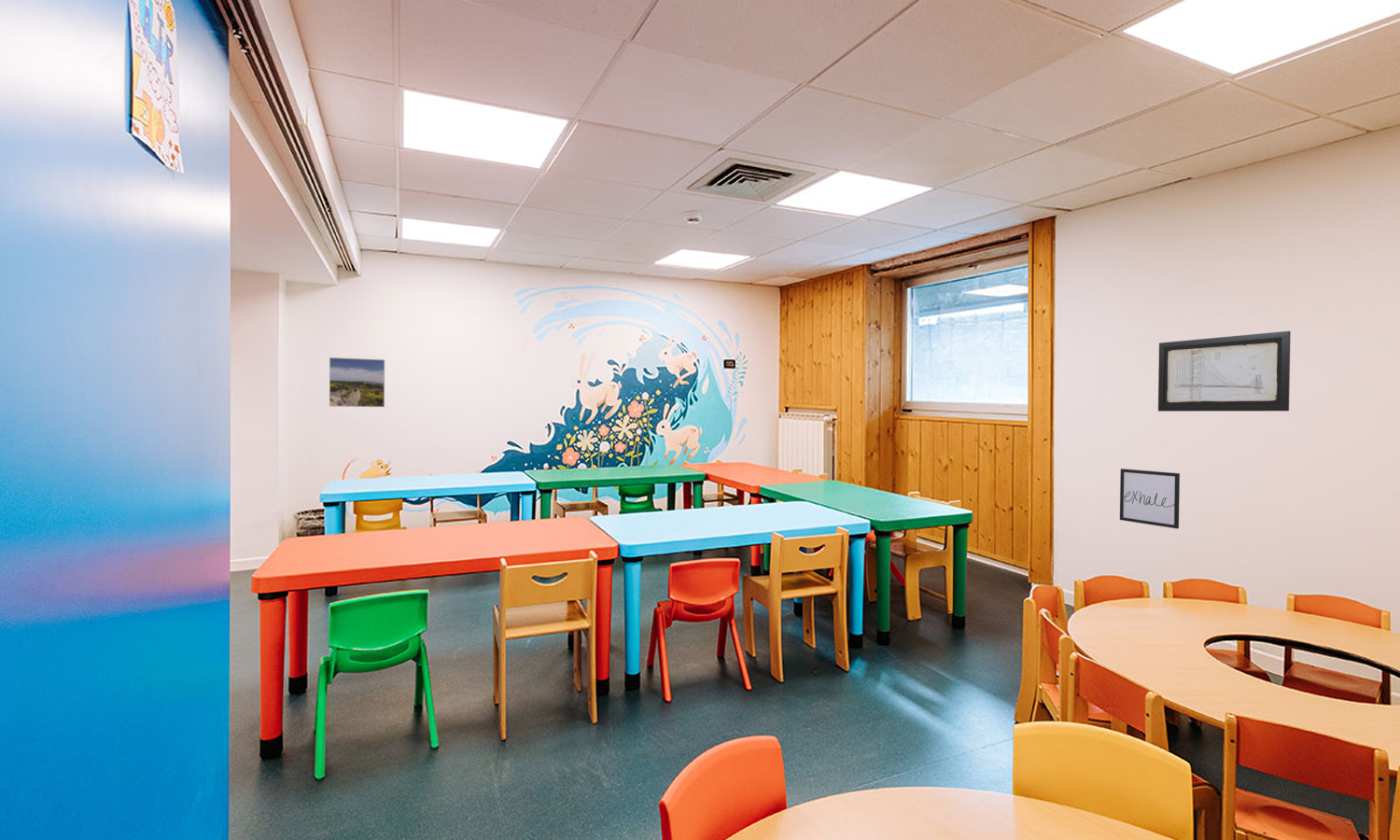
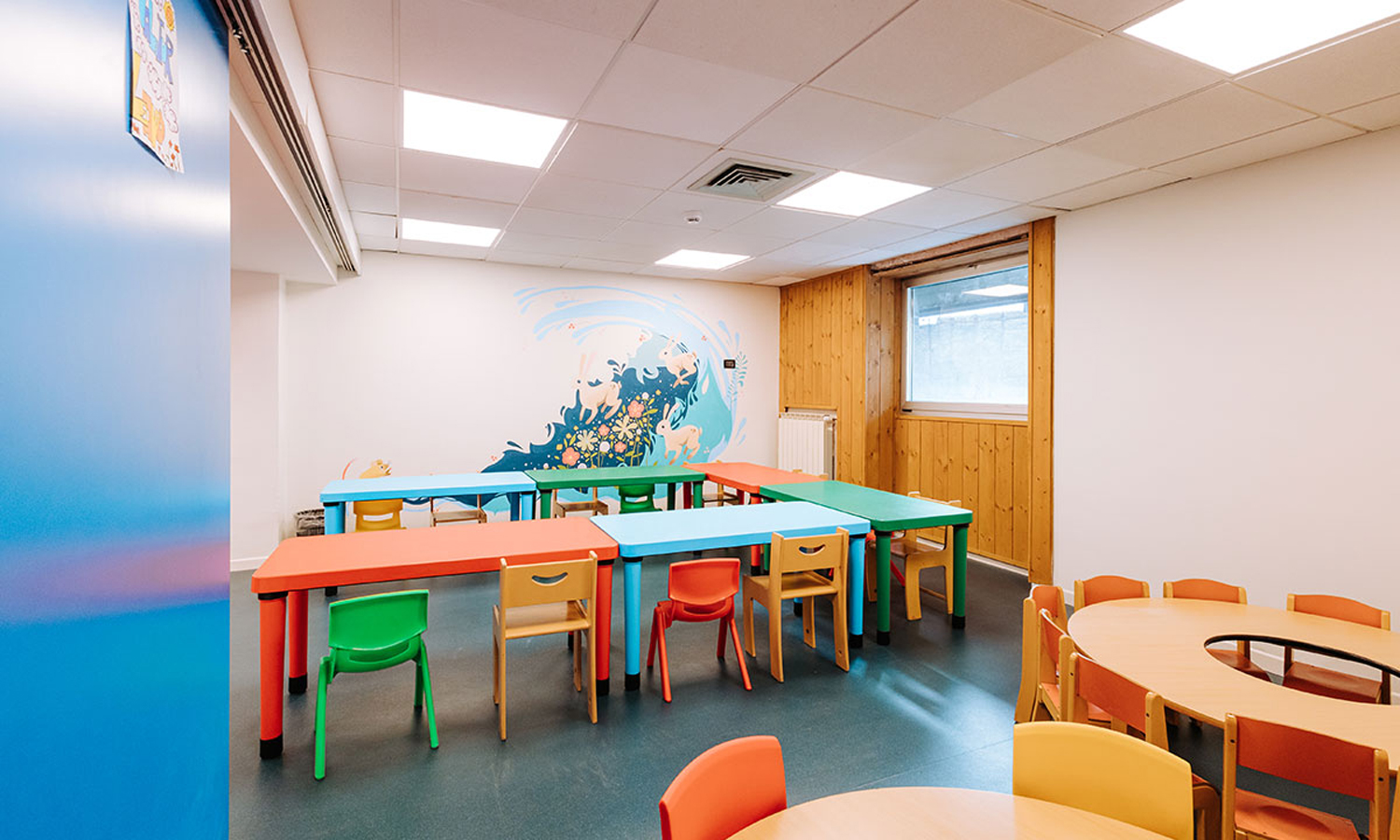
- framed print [329,357,385,408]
- wall art [1119,468,1181,530]
- wall art [1157,330,1292,413]
